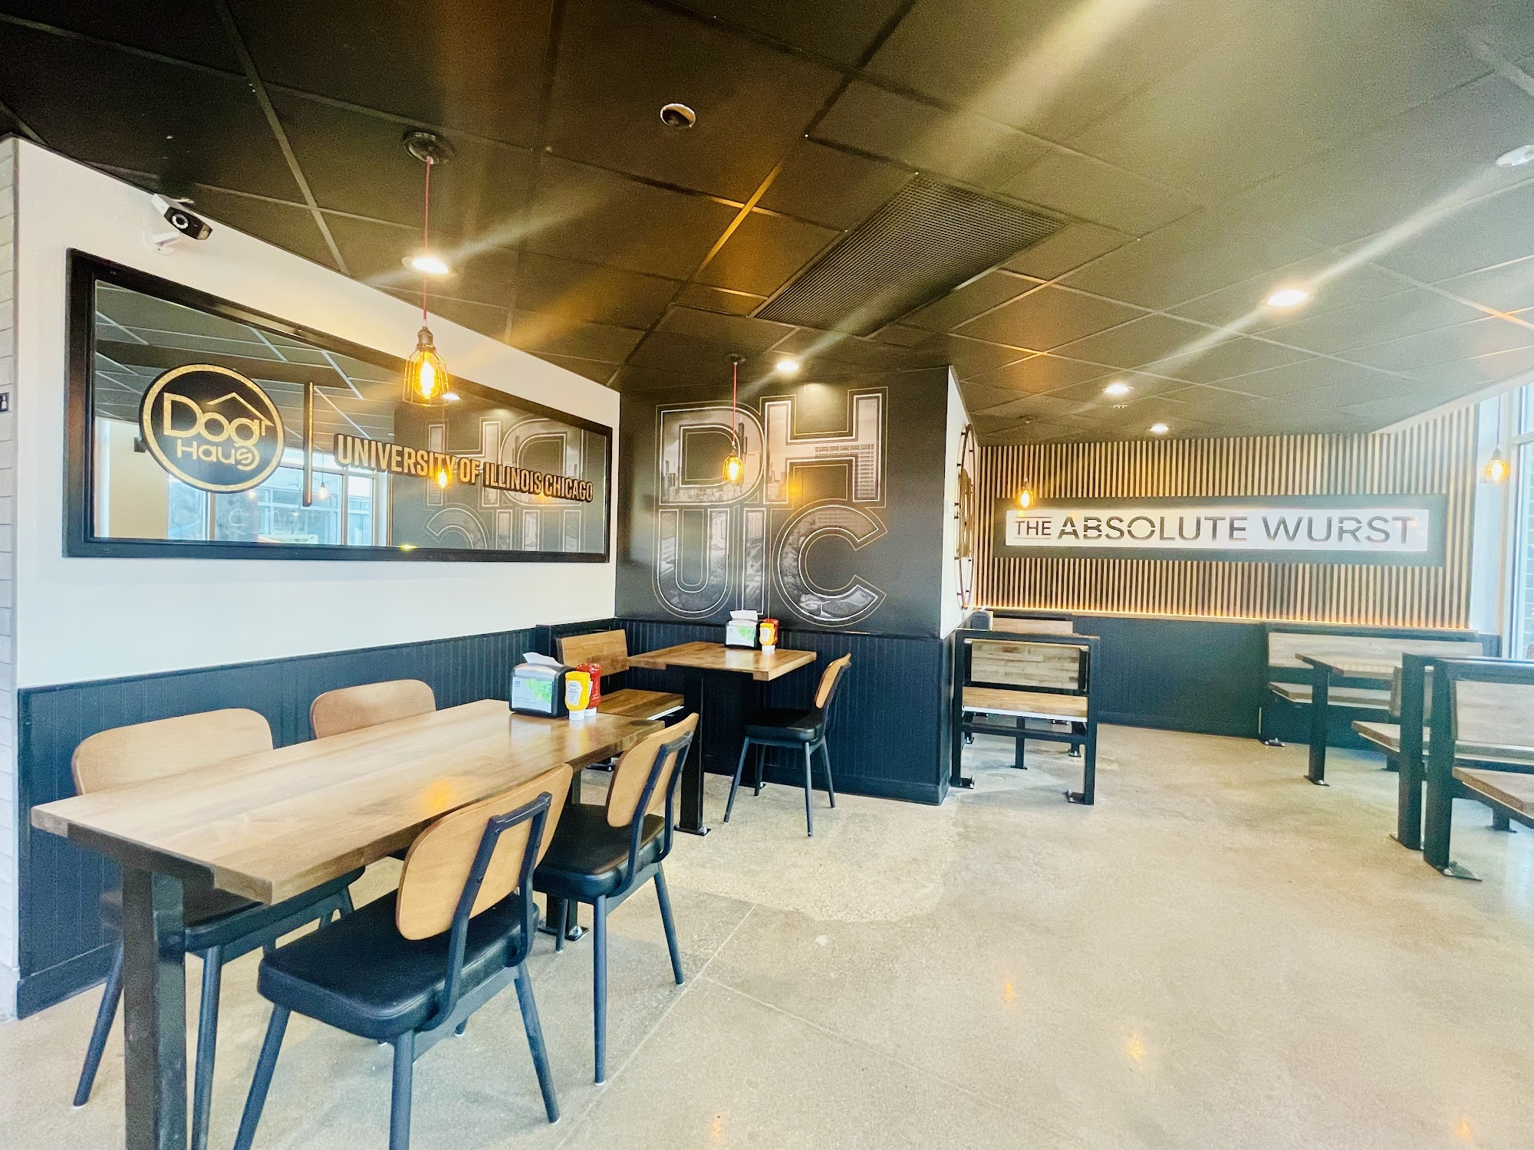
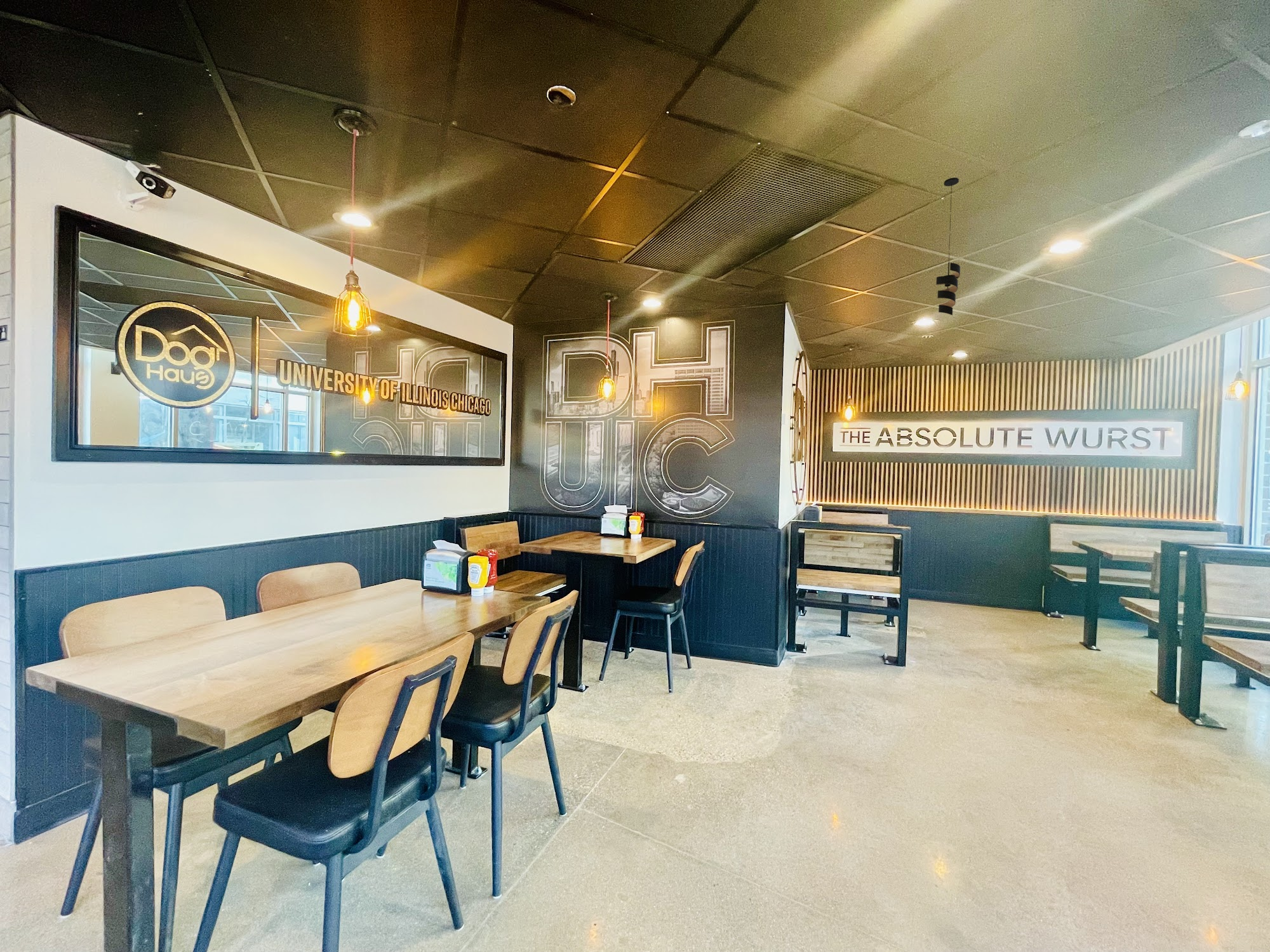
+ pendant light [935,177,961,315]
